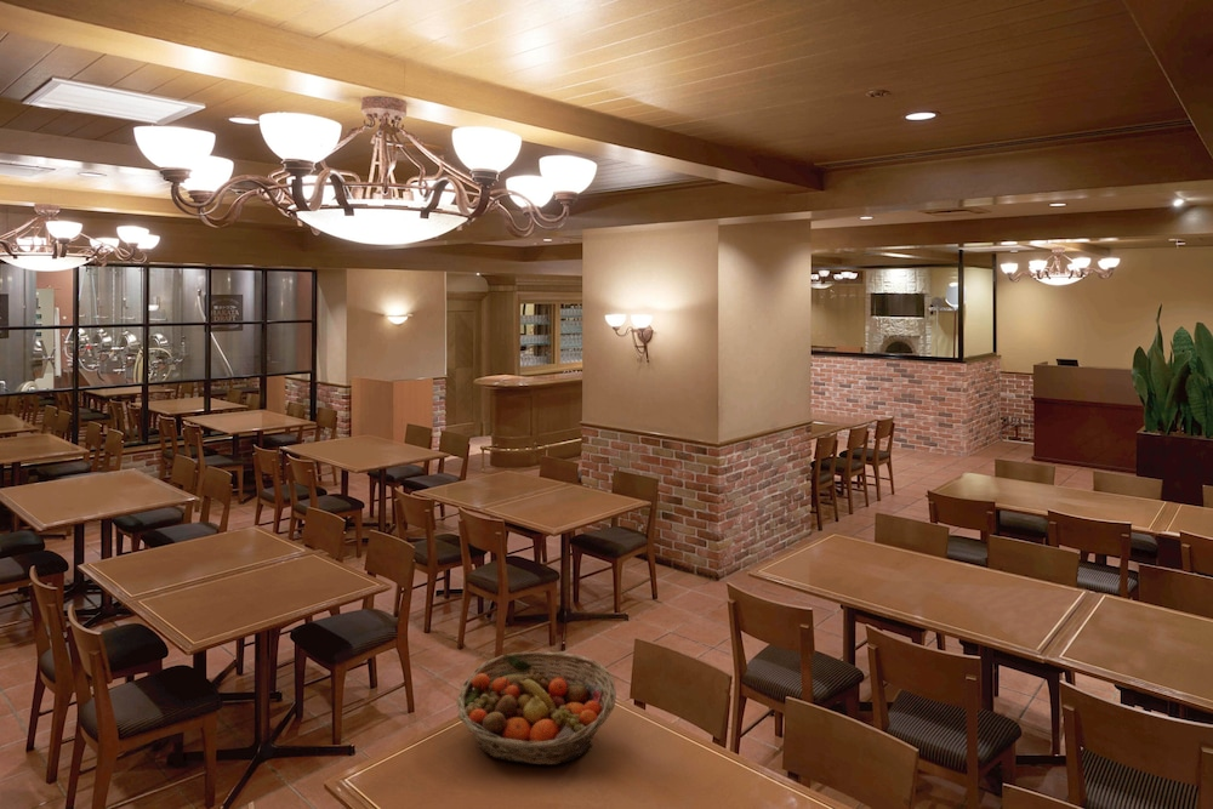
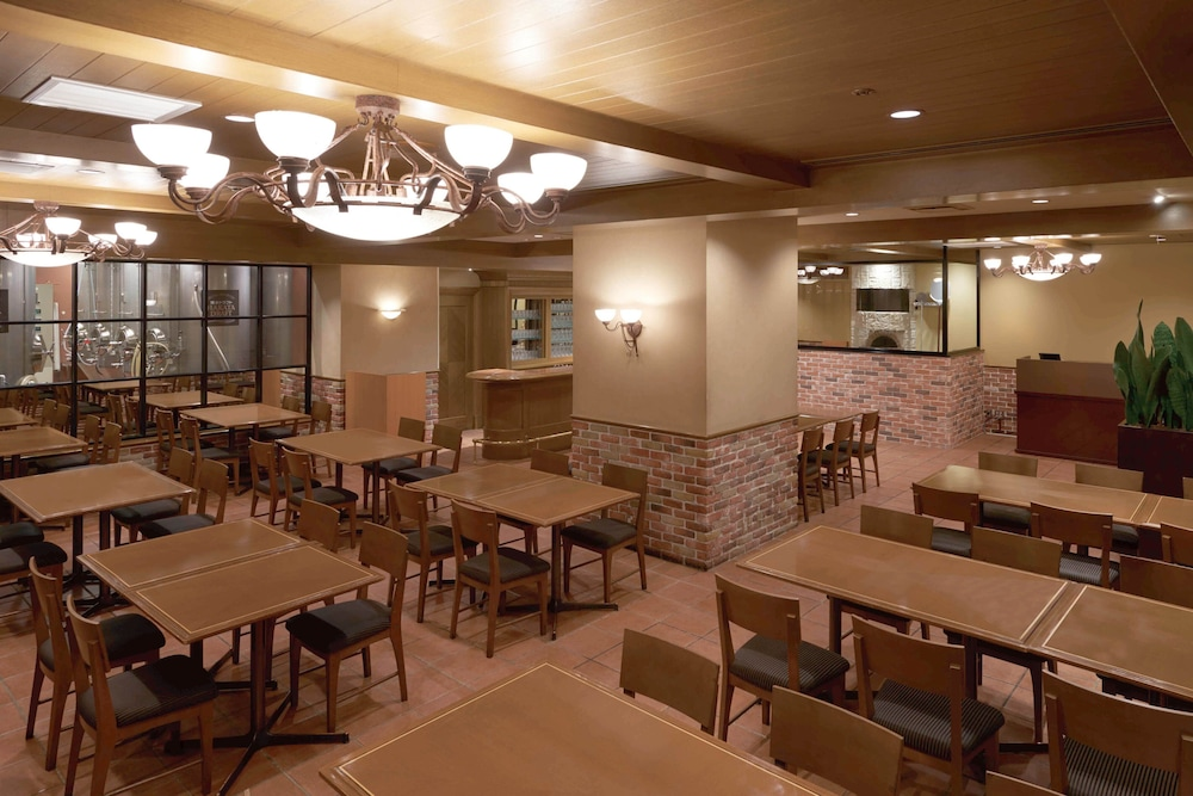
- fruit basket [455,650,617,767]
